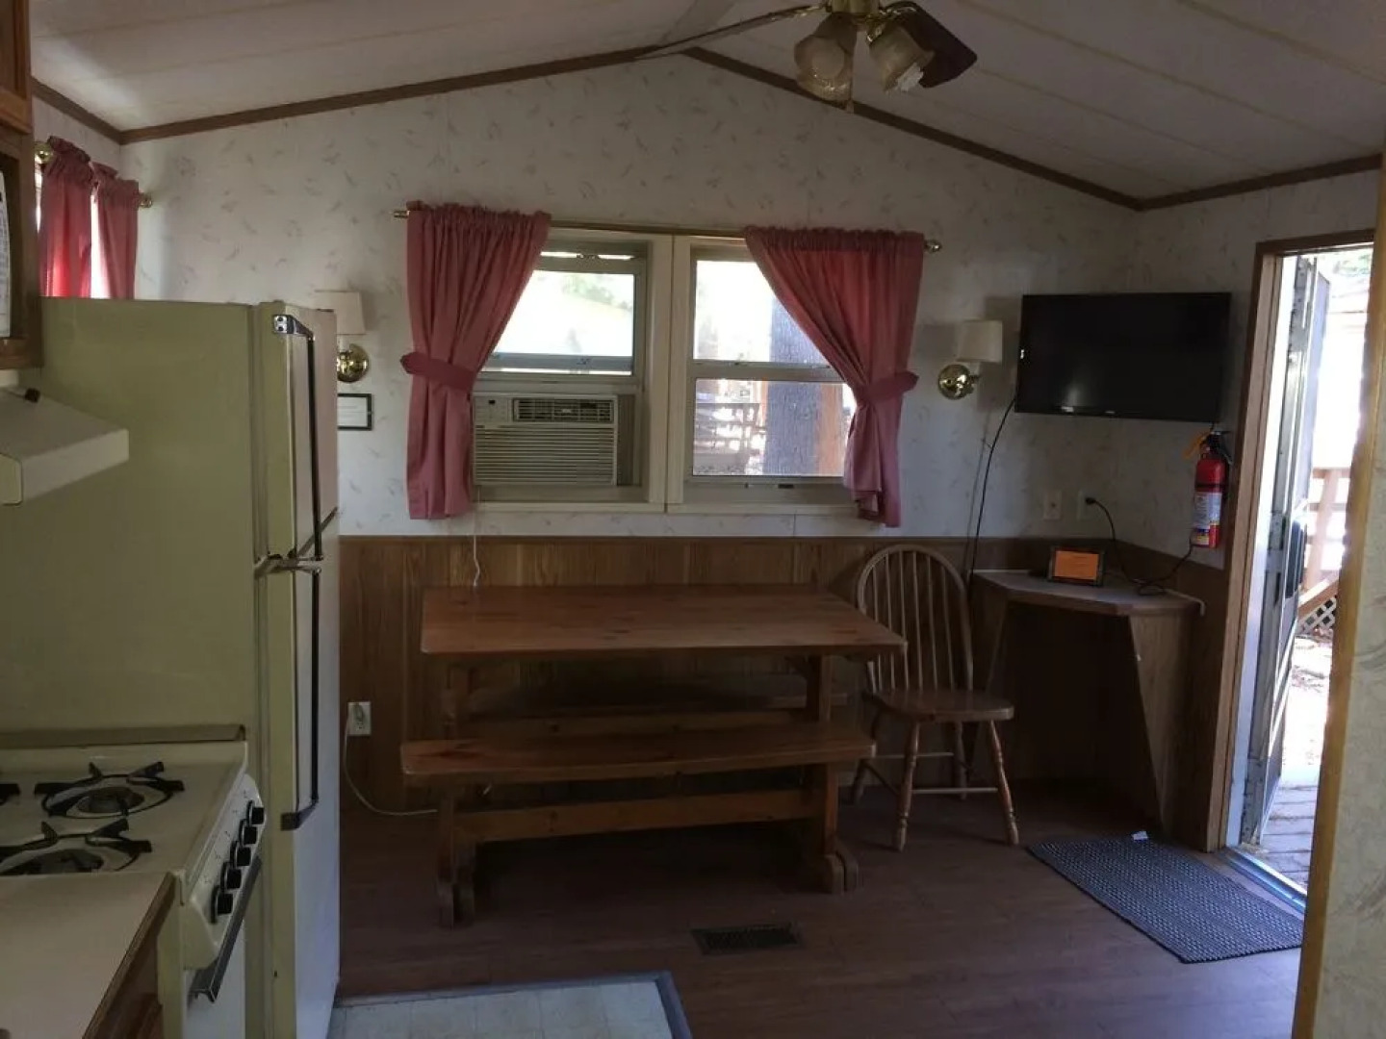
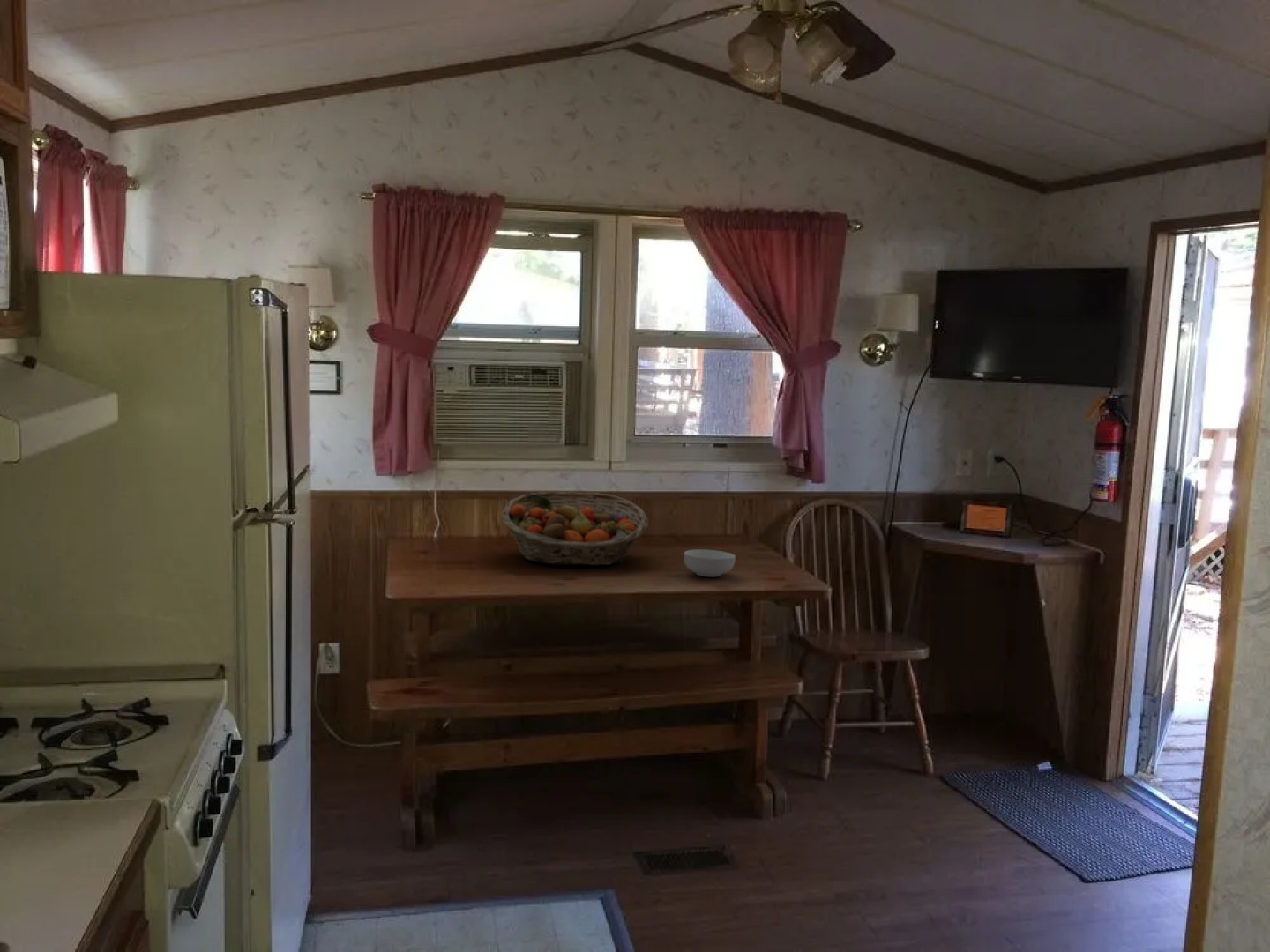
+ cereal bowl [683,548,736,578]
+ fruit basket [501,491,649,566]
